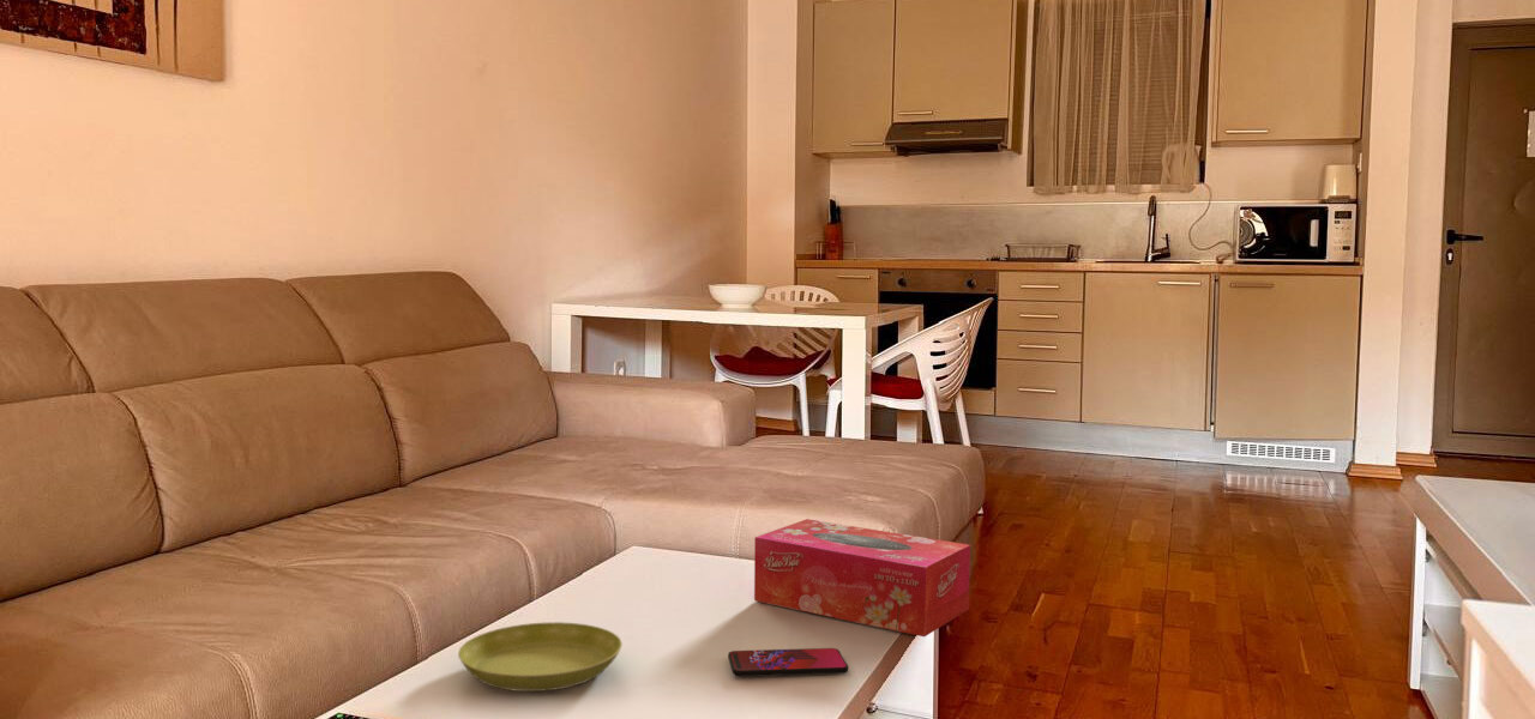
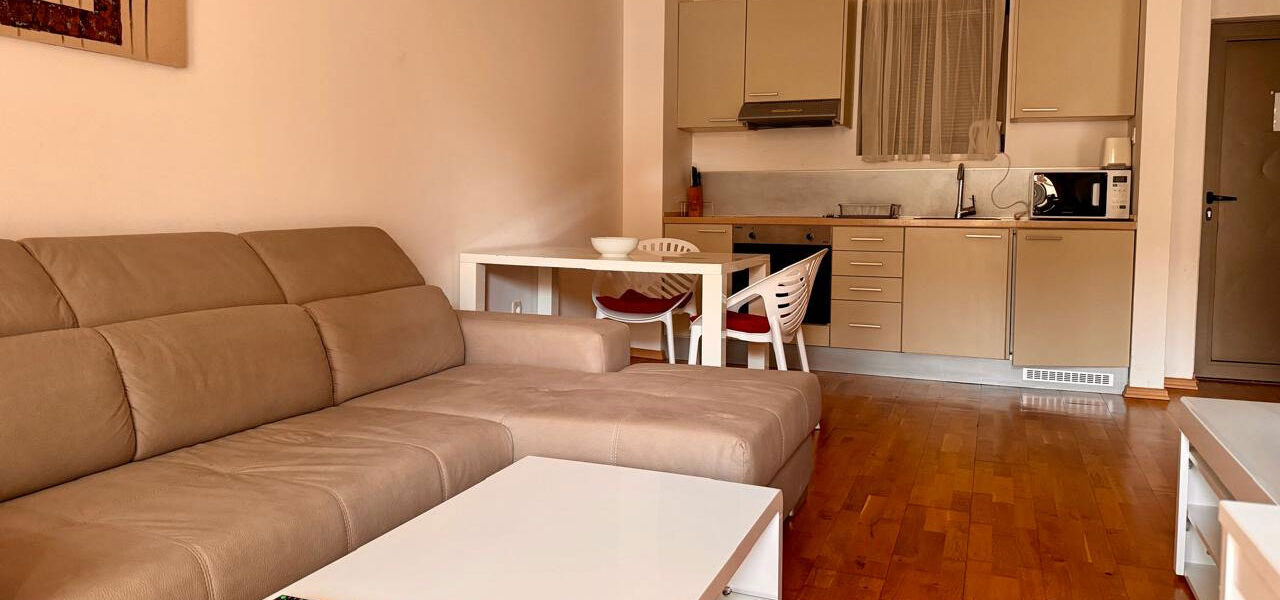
- saucer [457,621,624,693]
- tissue box [753,518,971,638]
- smartphone [727,647,849,677]
